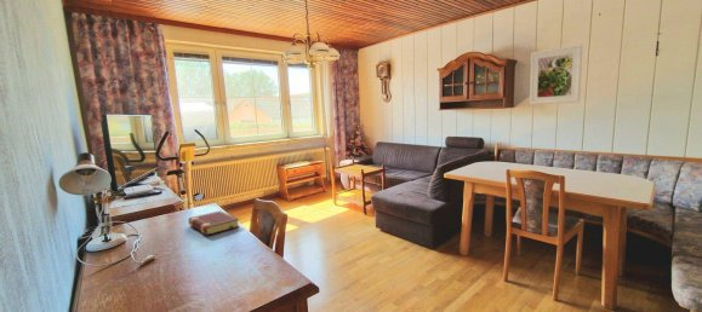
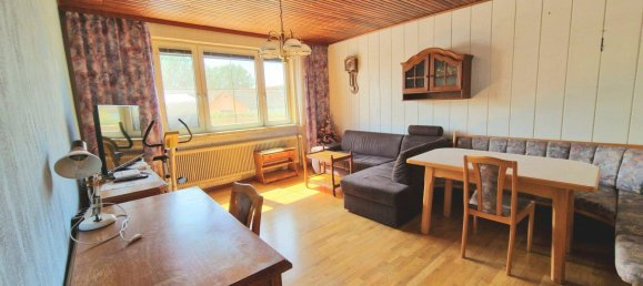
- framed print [529,44,583,105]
- book [188,210,240,236]
